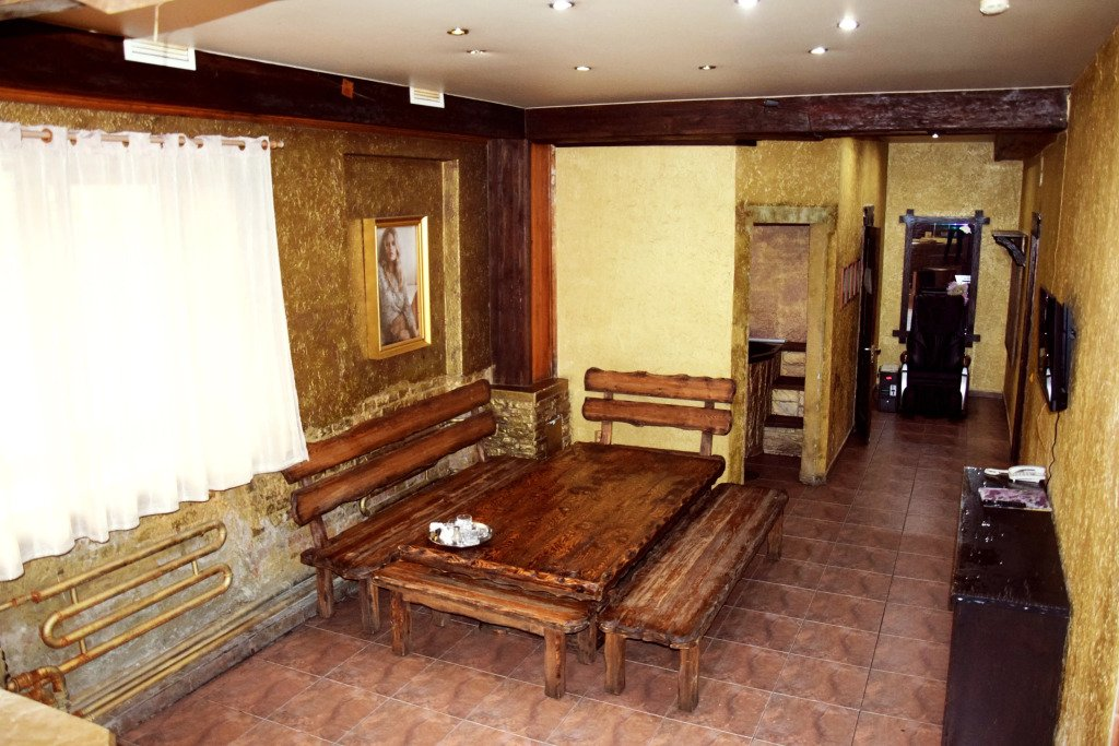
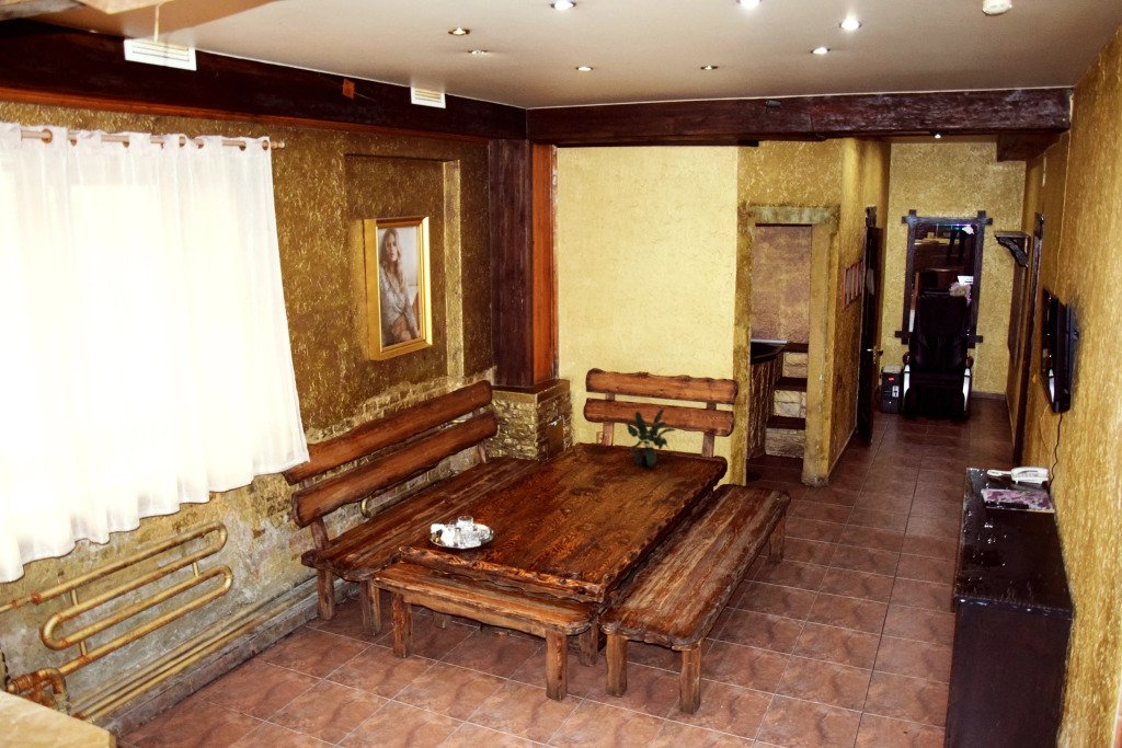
+ potted plant [623,408,677,469]
